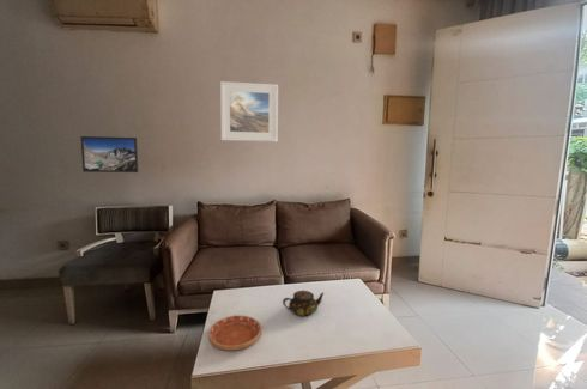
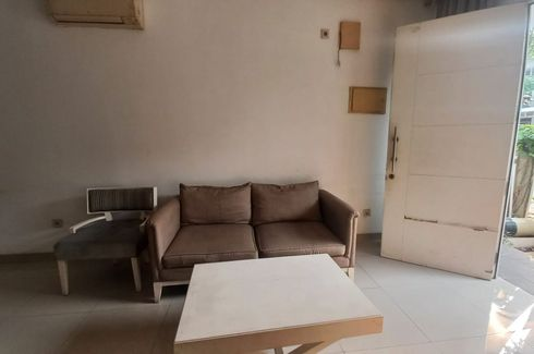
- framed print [219,80,279,142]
- teapot [282,288,325,317]
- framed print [80,135,139,174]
- saucer [207,315,262,351]
